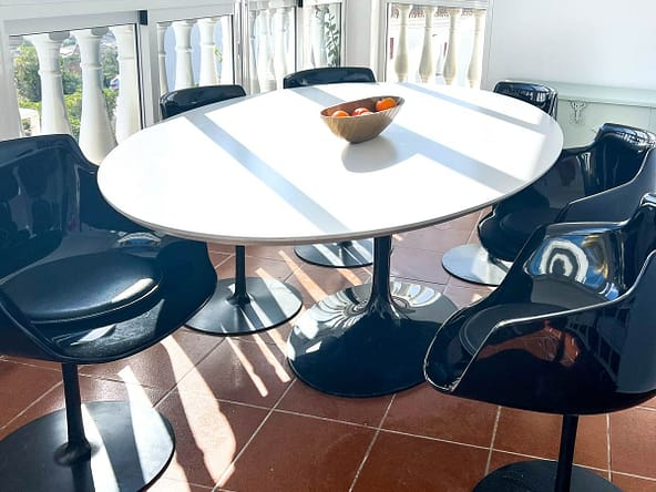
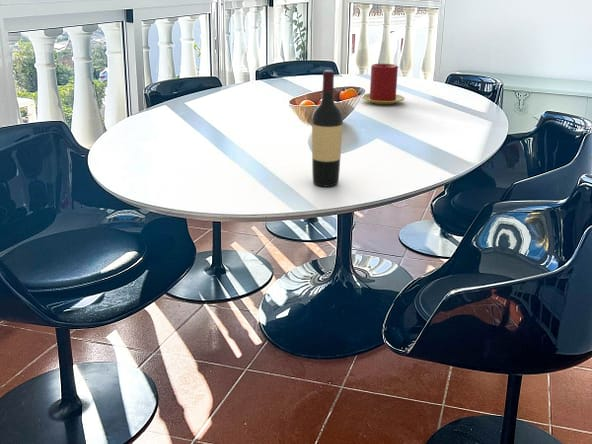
+ wine bottle [311,69,344,187]
+ candle [361,63,405,105]
